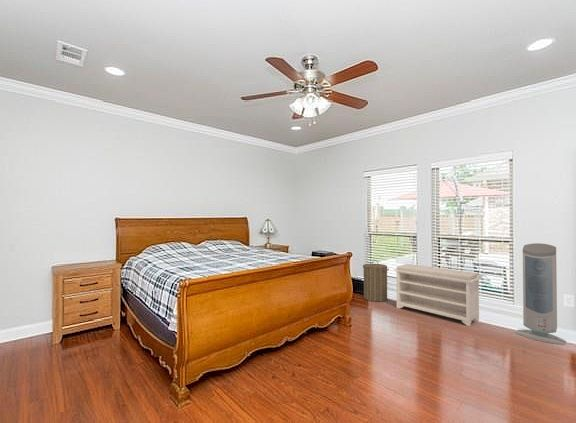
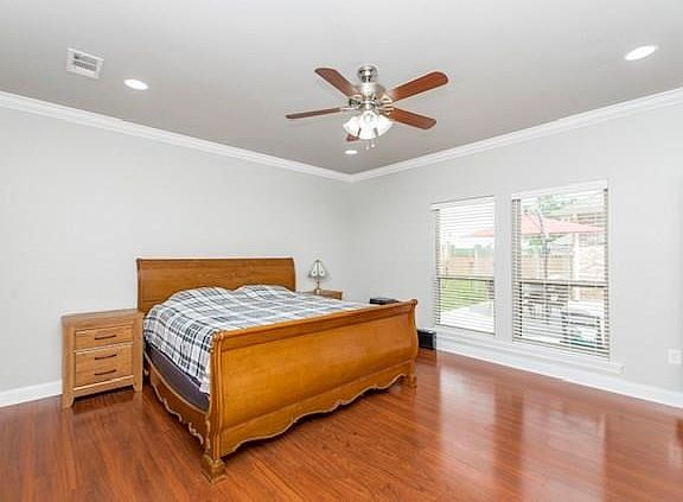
- bench [393,263,483,327]
- air purifier [515,242,567,346]
- laundry hamper [362,259,390,303]
